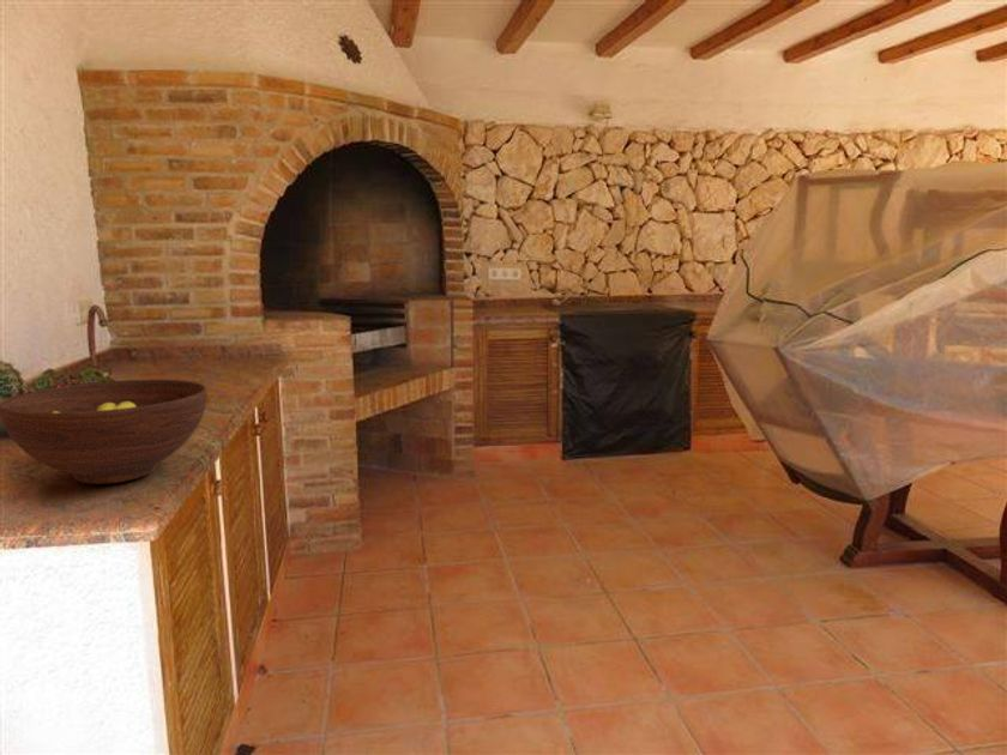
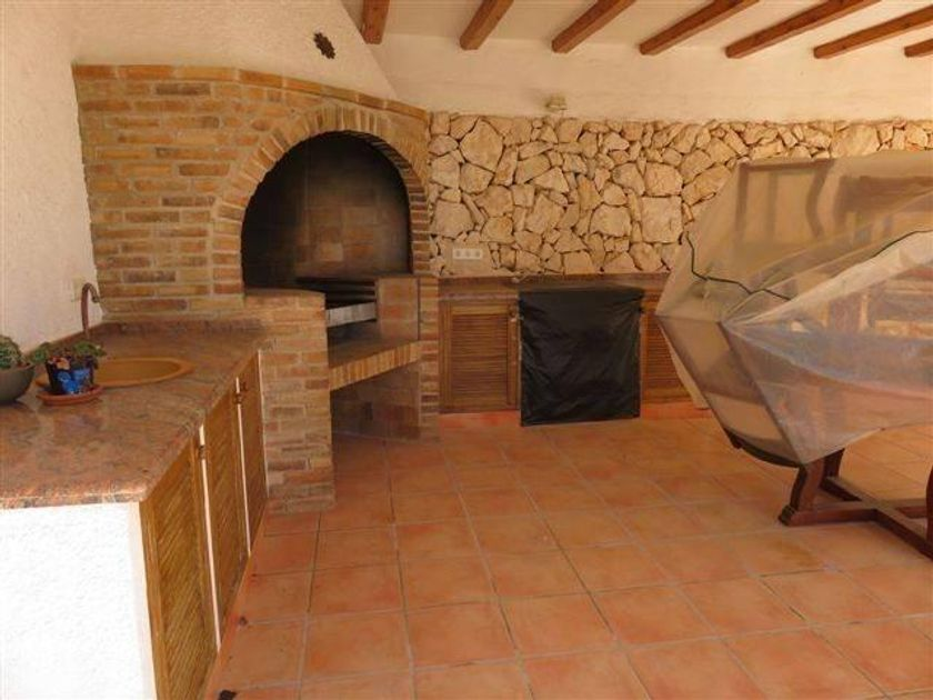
- fruit bowl [0,379,209,485]
